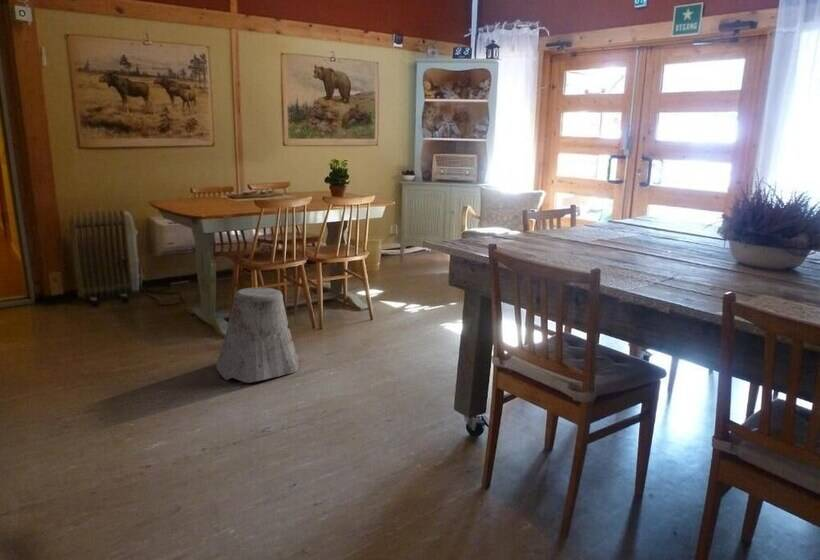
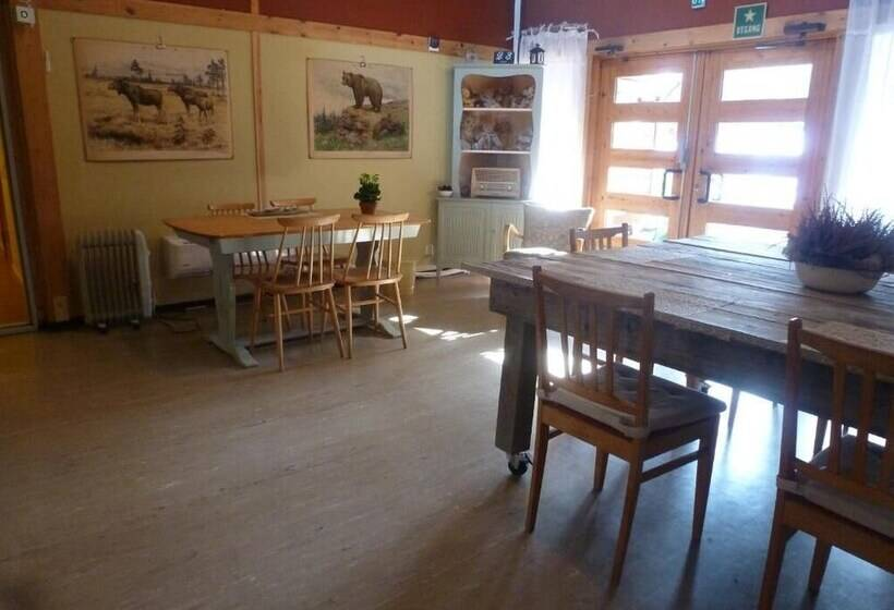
- stool [215,286,300,384]
